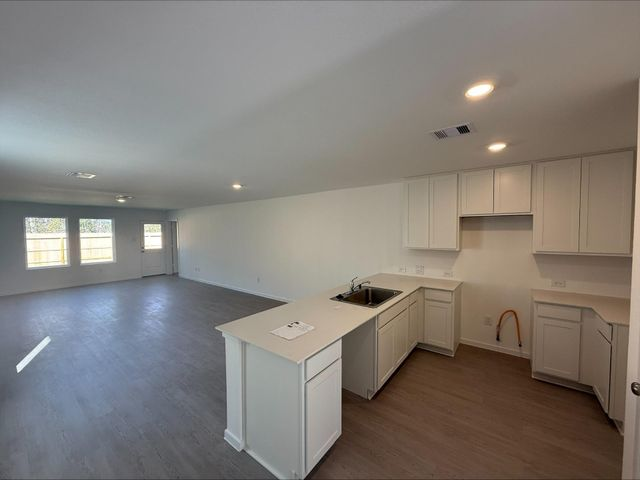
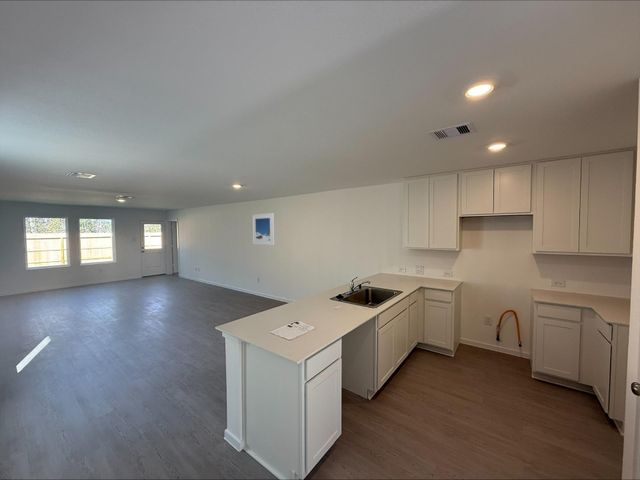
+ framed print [251,212,275,246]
